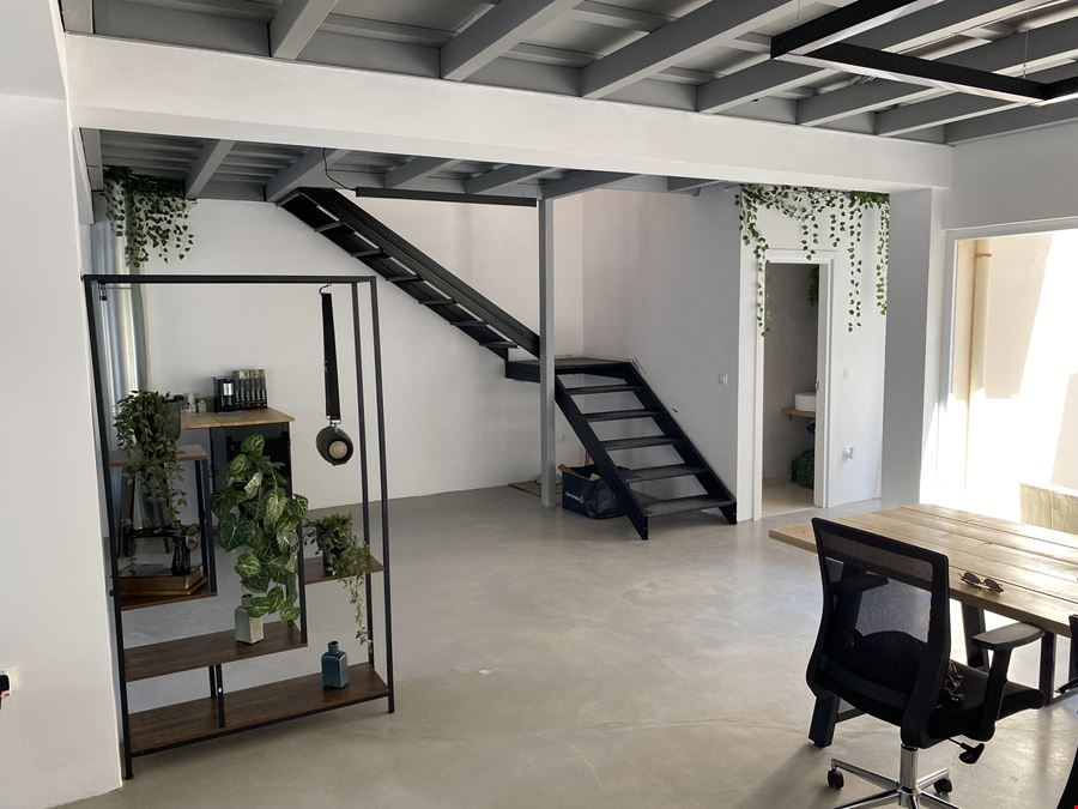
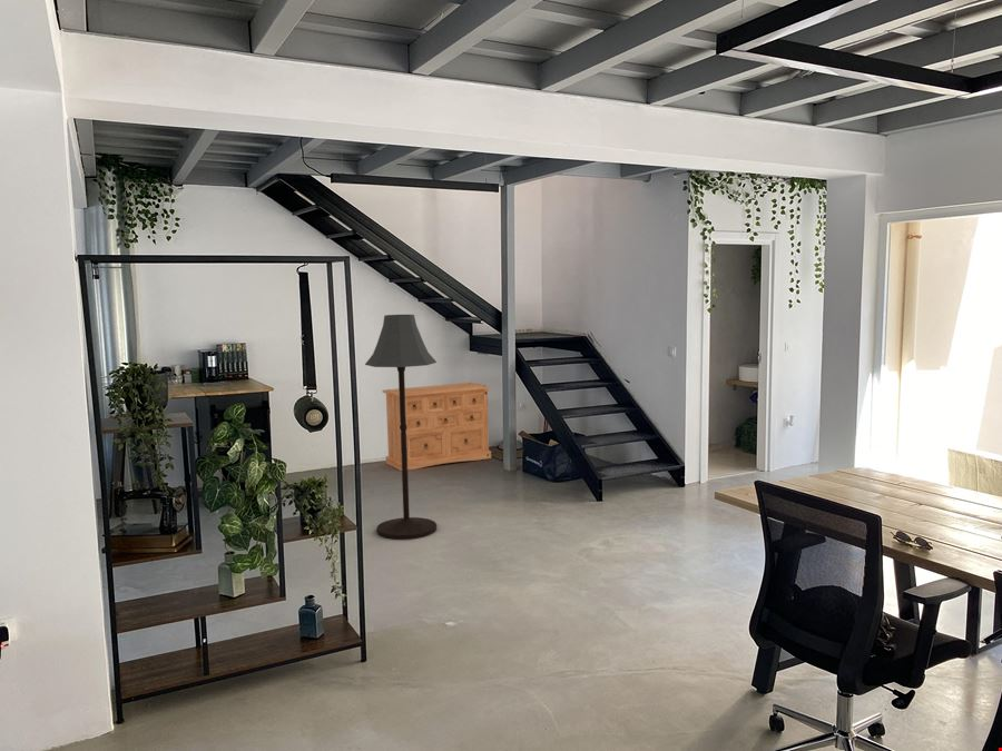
+ floor lamp [364,314,438,541]
+ dresser [382,382,492,472]
